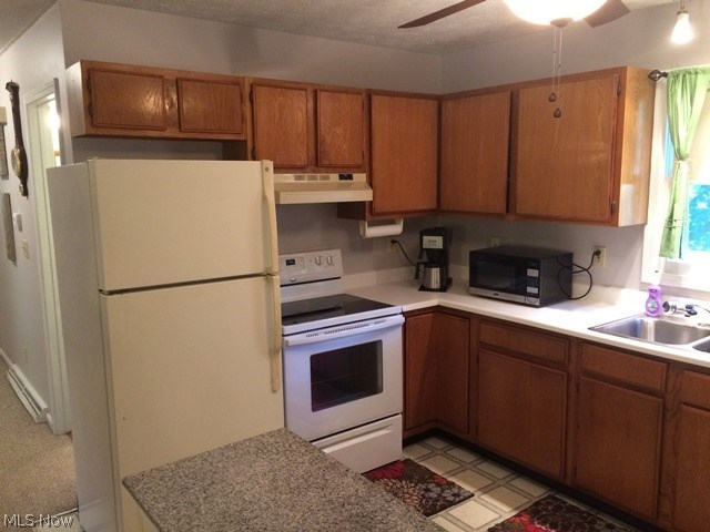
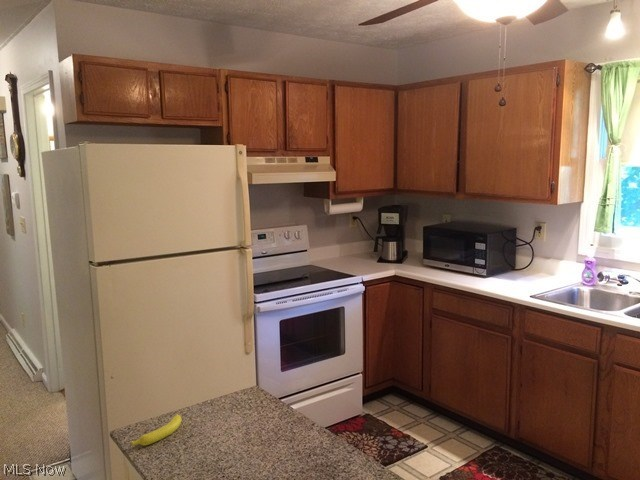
+ banana [130,414,183,447]
